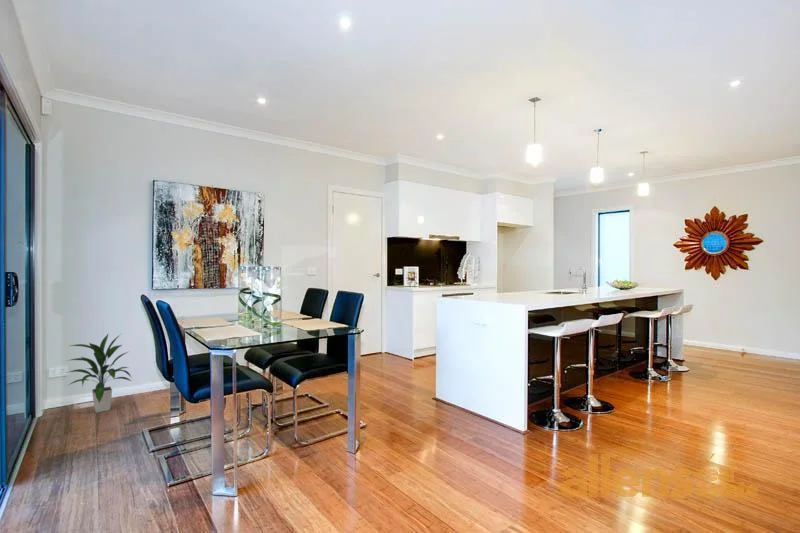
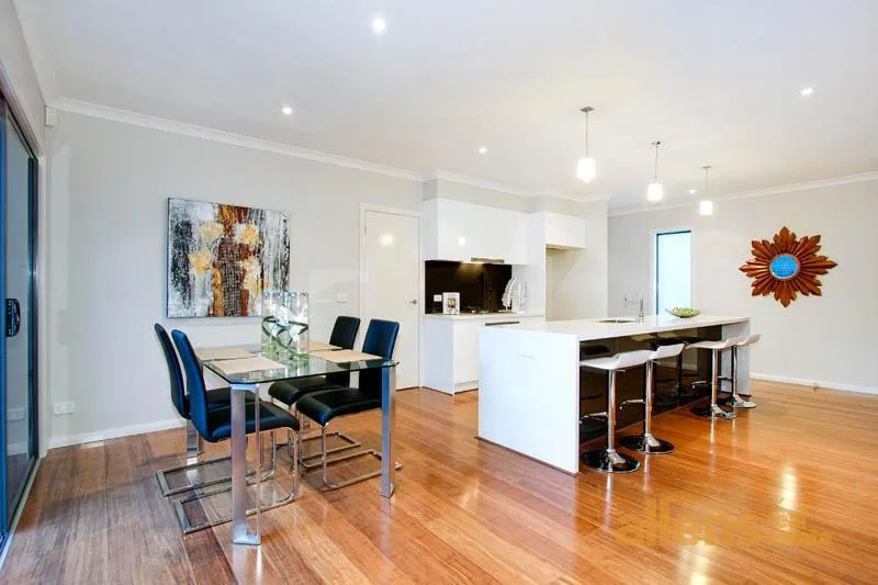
- indoor plant [65,333,132,414]
